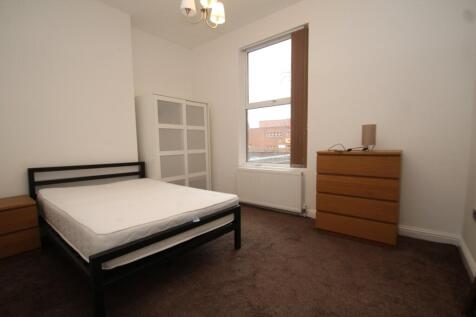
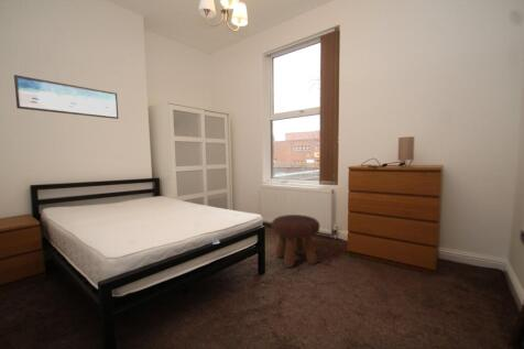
+ wall art [13,74,119,120]
+ footstool [271,214,321,269]
